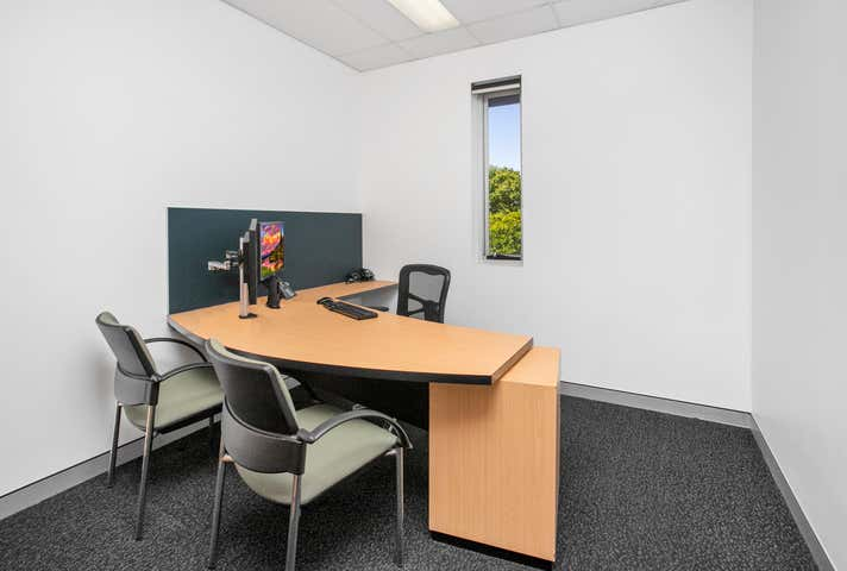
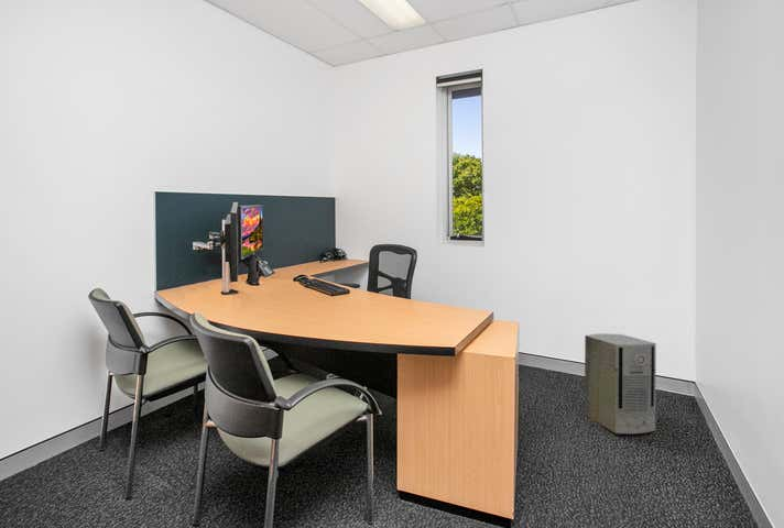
+ air purifier [584,332,657,435]
